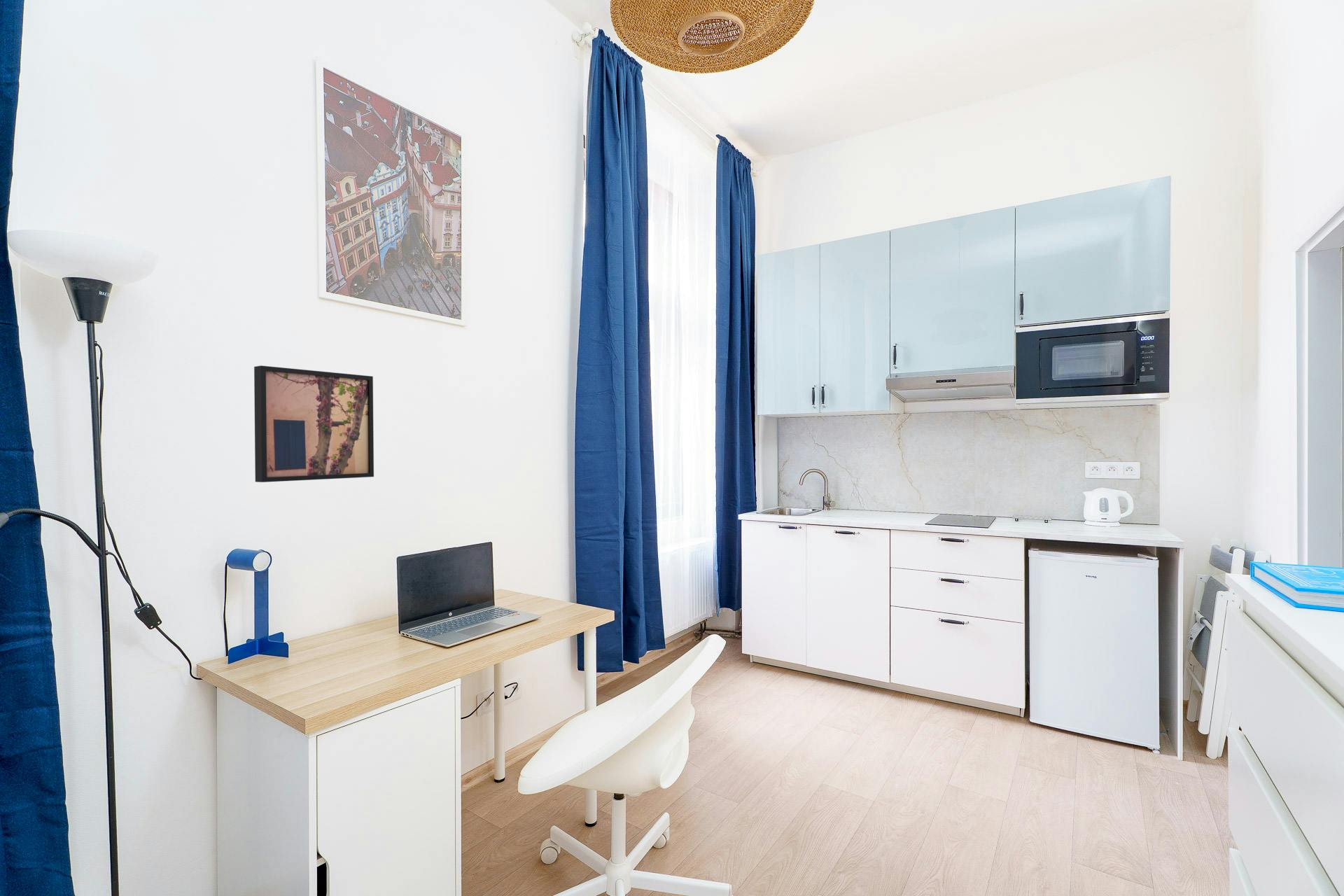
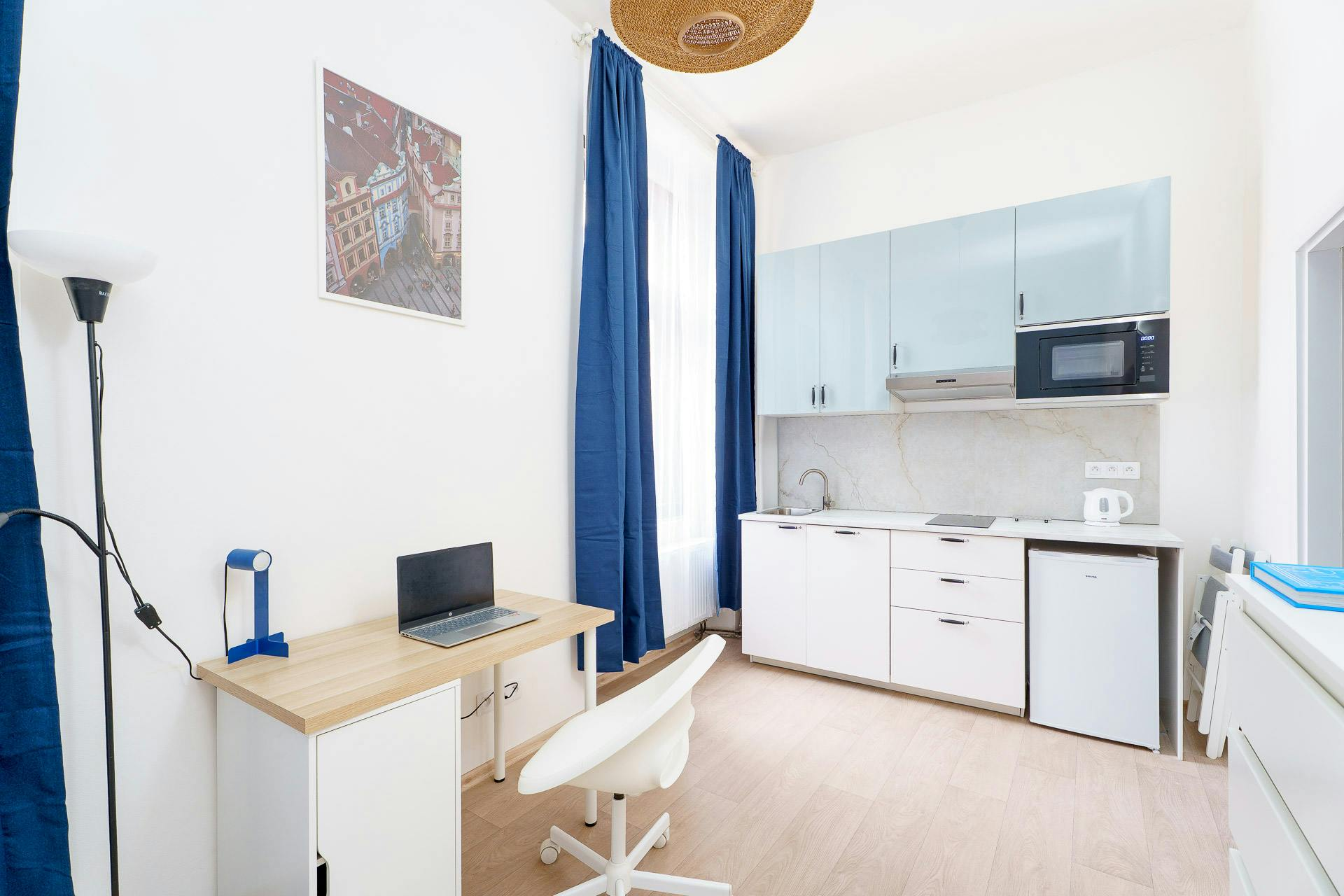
- wall art [253,365,374,483]
